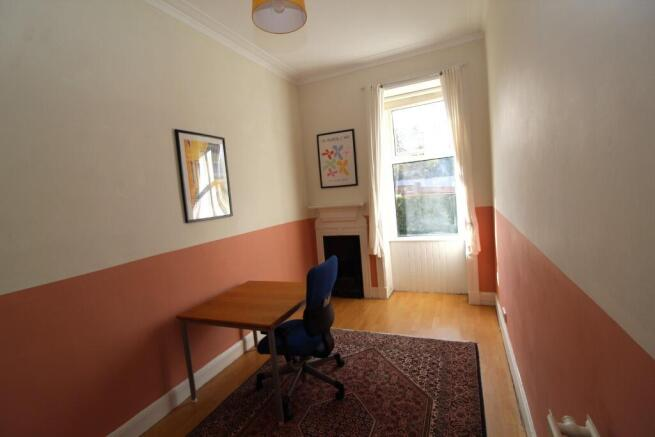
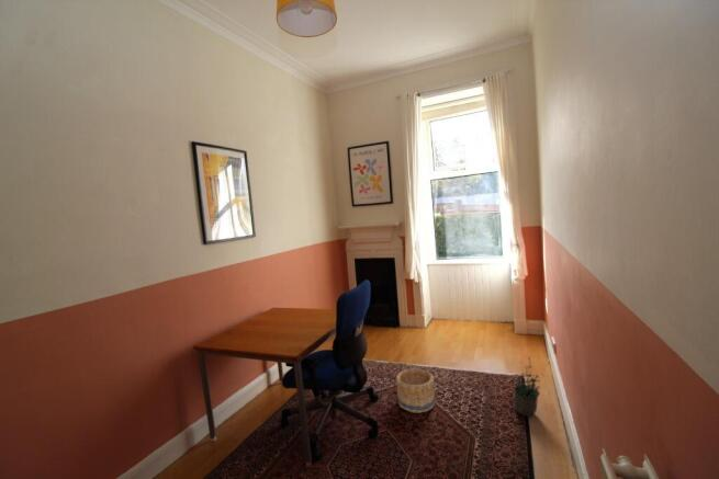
+ potted plant [510,356,544,418]
+ basket [395,367,436,414]
